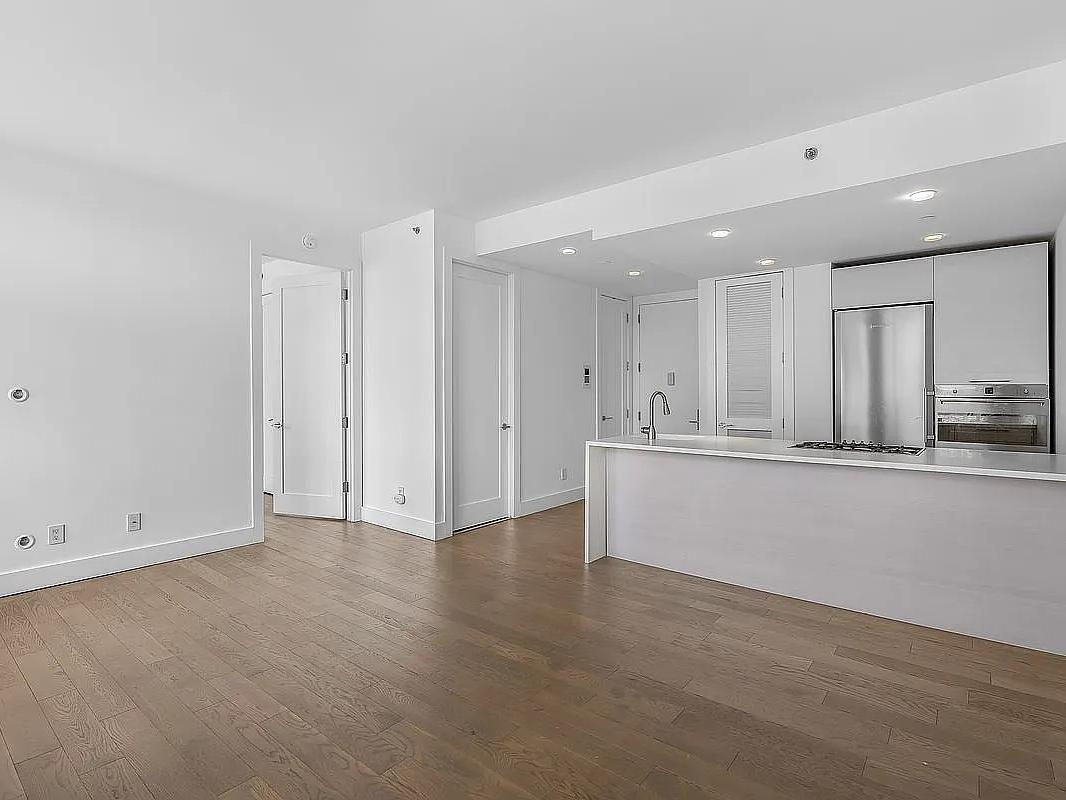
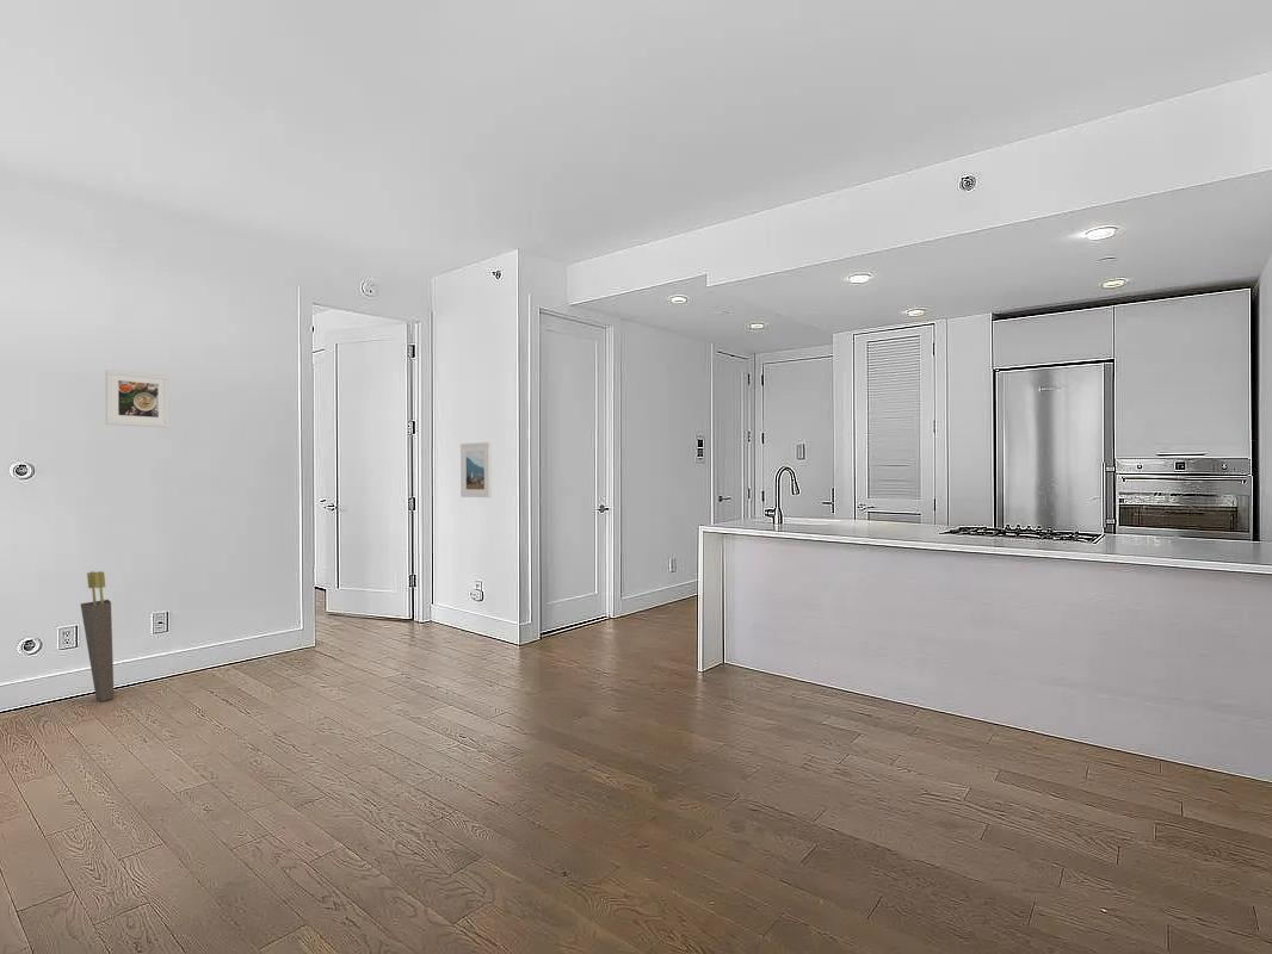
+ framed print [105,368,171,428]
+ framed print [459,441,493,498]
+ umbrella stand [80,570,115,702]
